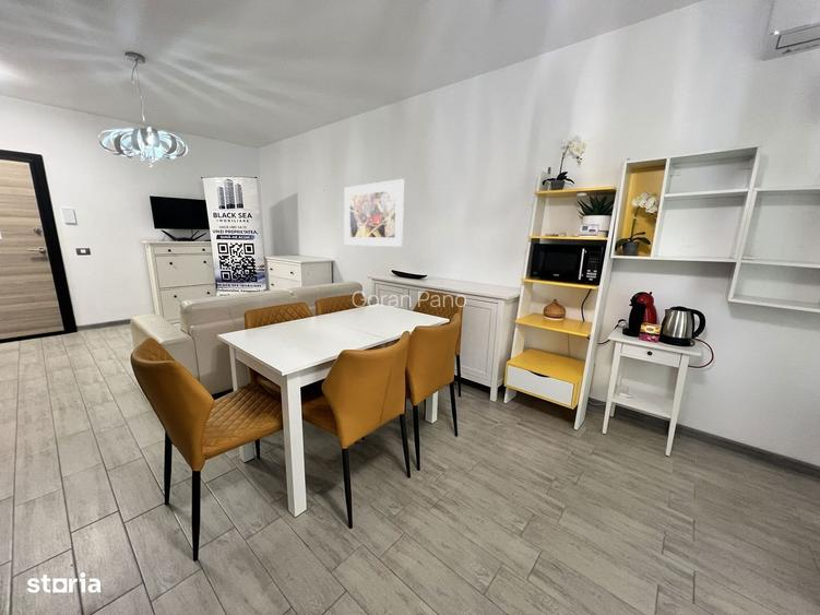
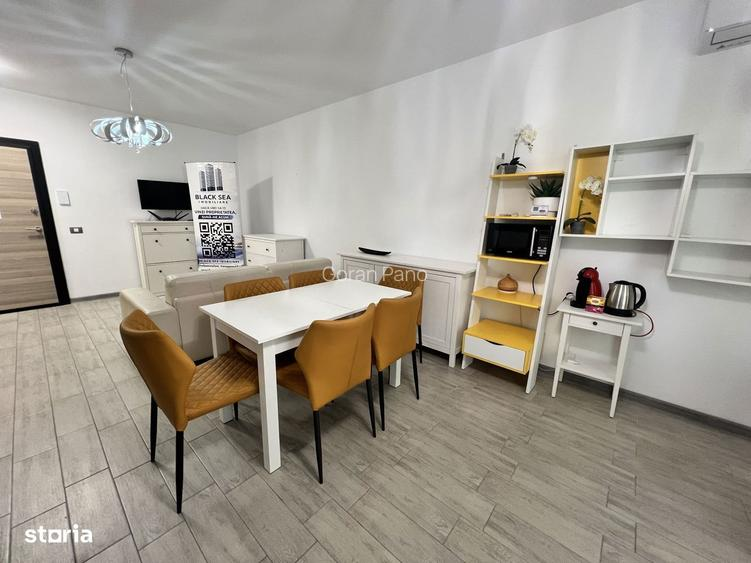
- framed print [343,178,405,248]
